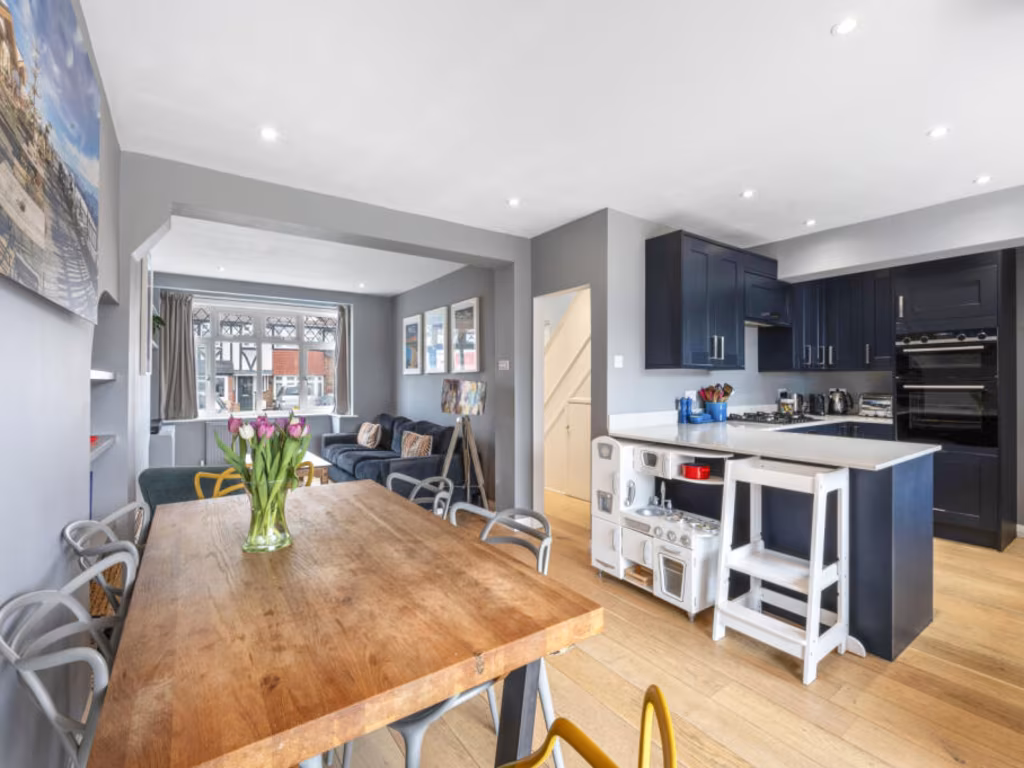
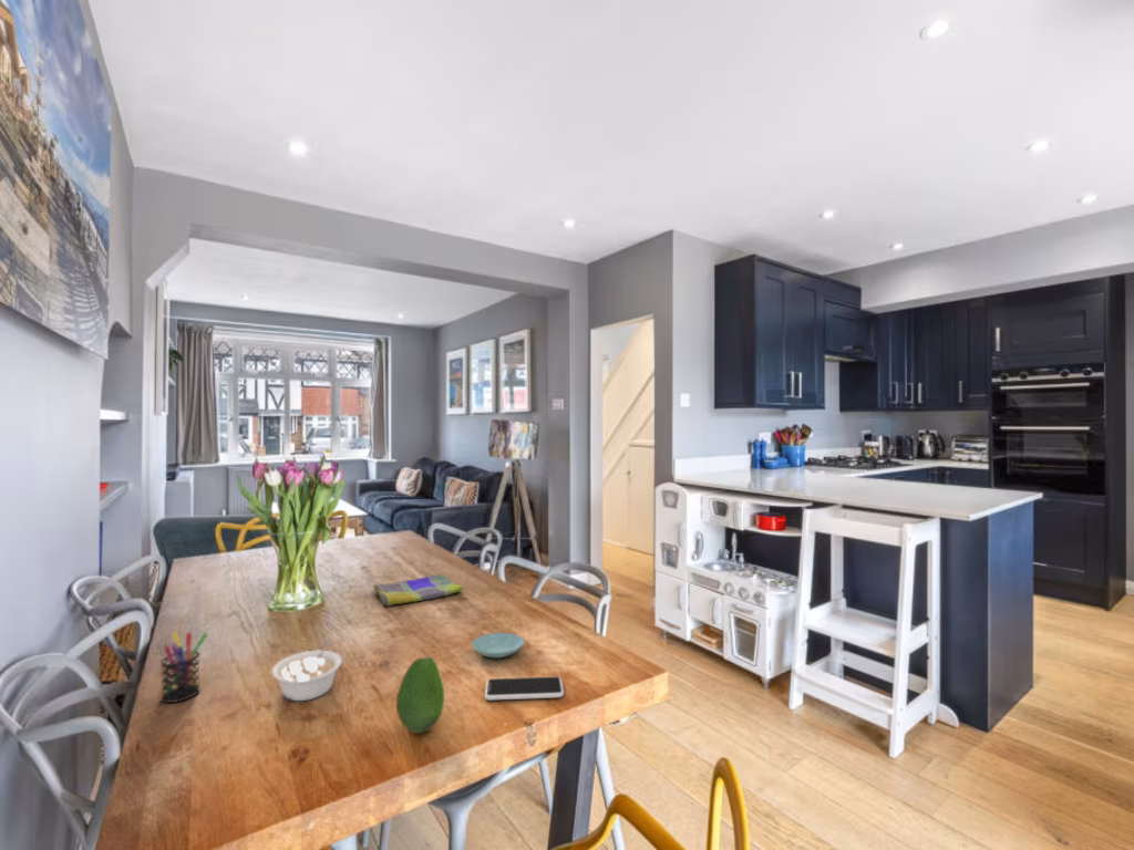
+ fruit [395,655,445,735]
+ pen holder [159,630,209,704]
+ smartphone [484,675,565,702]
+ dish towel [370,573,464,608]
+ legume [271,639,343,702]
+ saucer [471,632,525,659]
